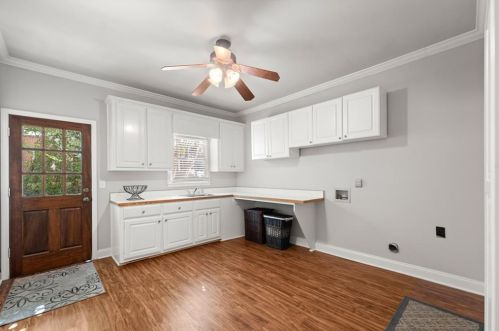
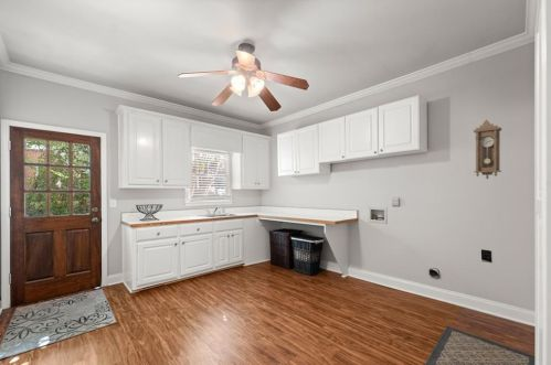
+ pendulum clock [473,119,502,180]
